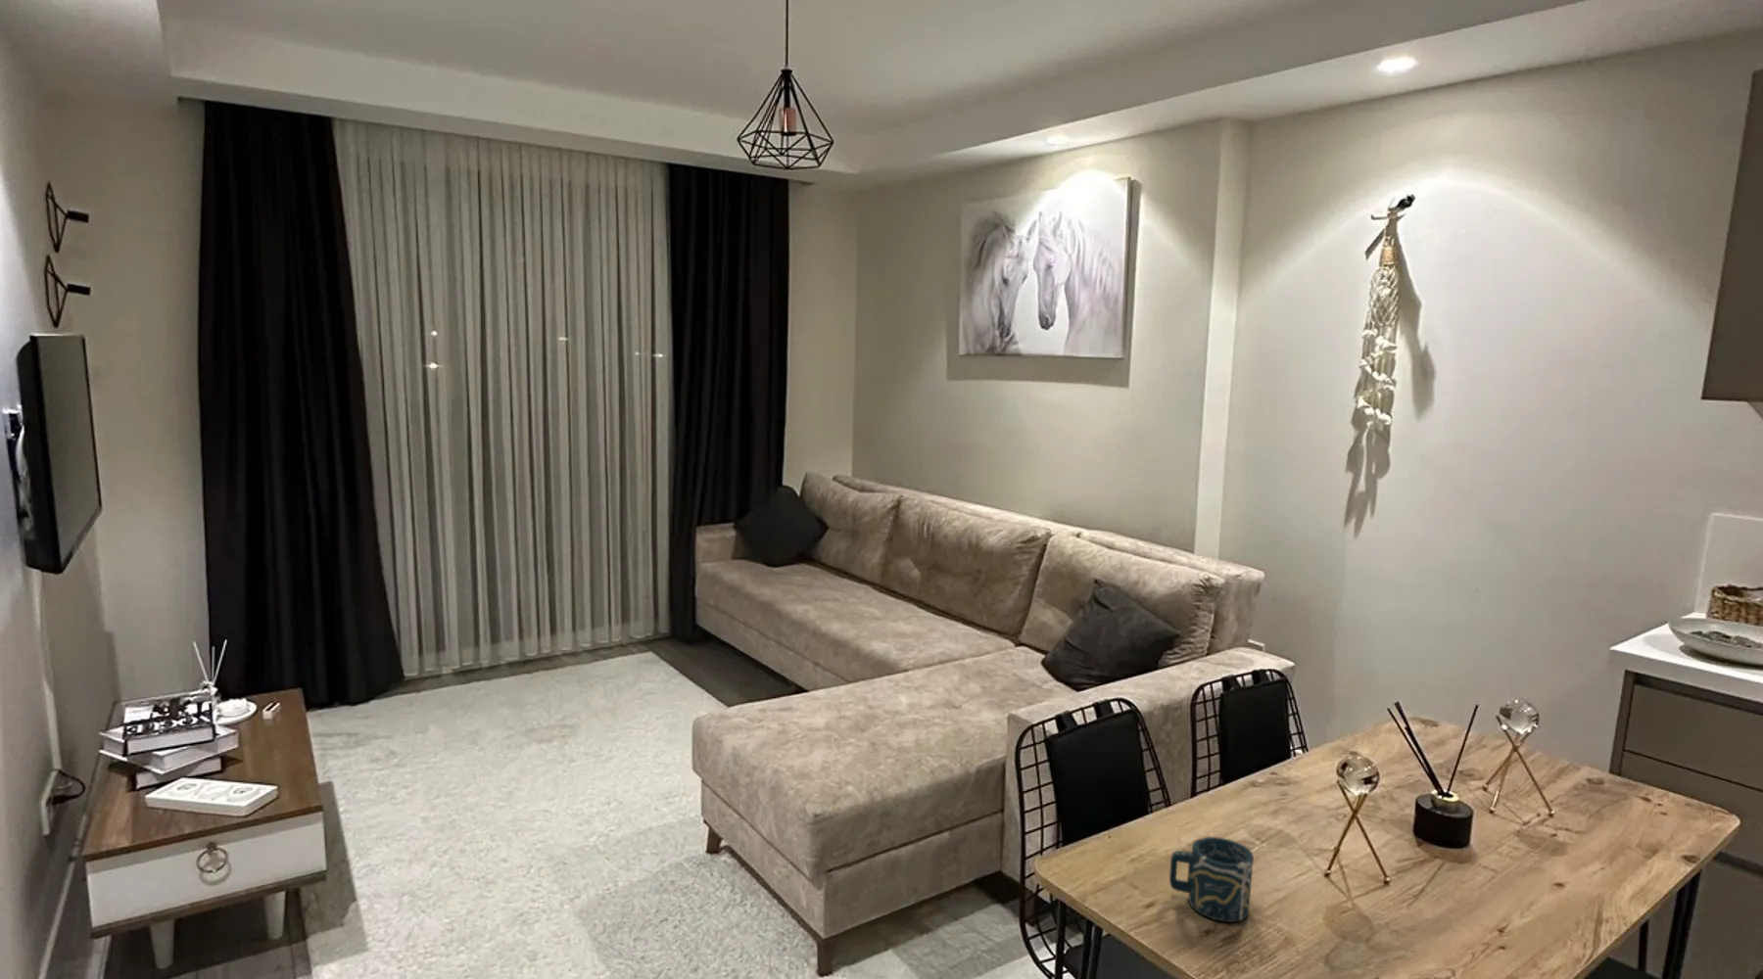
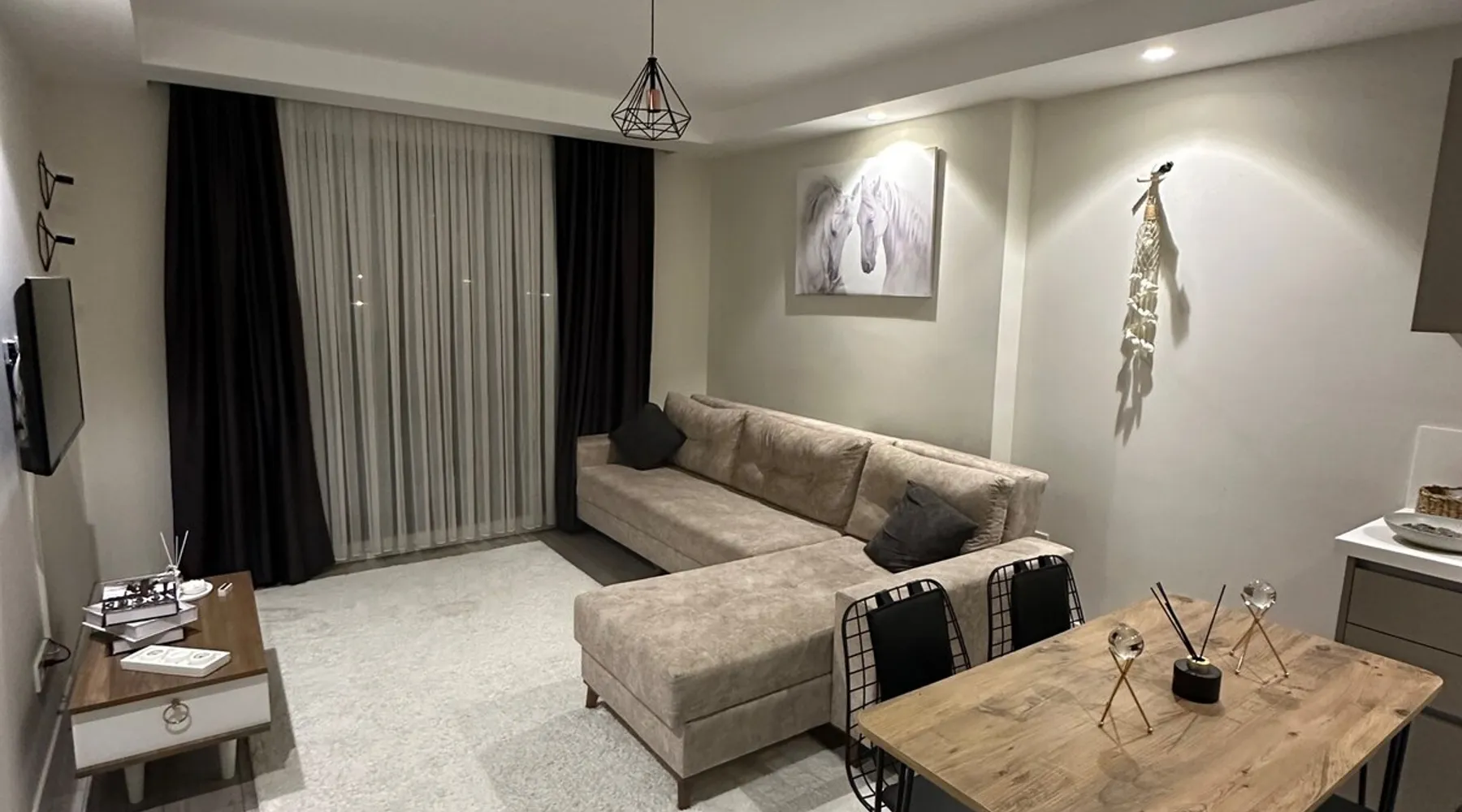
- cup [1168,836,1254,924]
